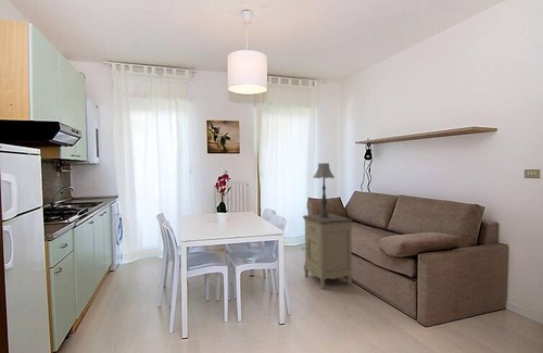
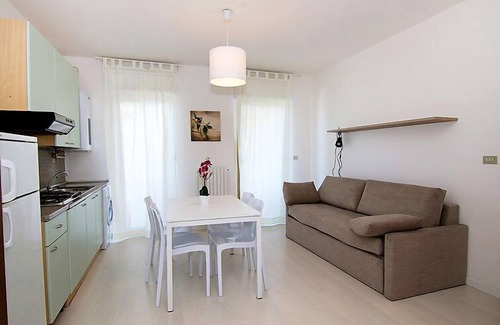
- nightstand [301,213,354,290]
- table lamp [313,162,336,218]
